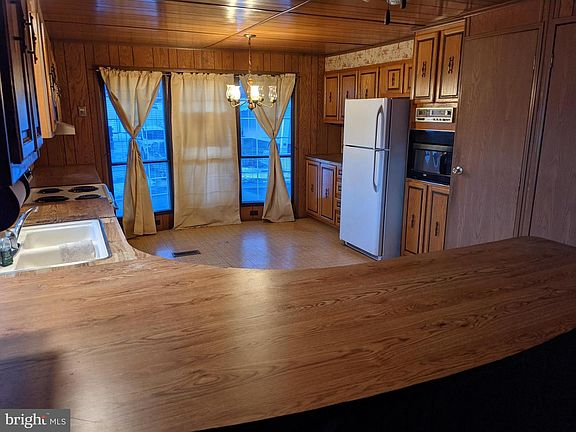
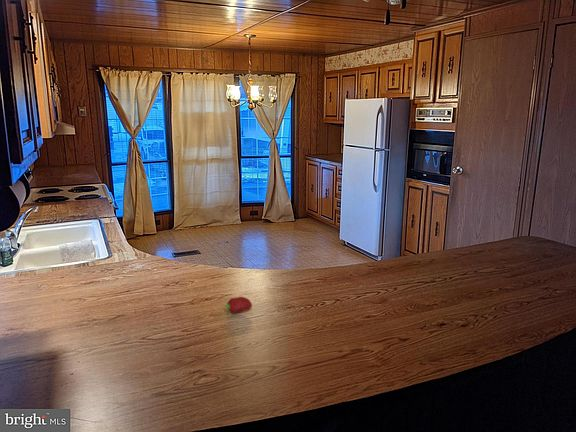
+ fruit [222,296,253,315]
